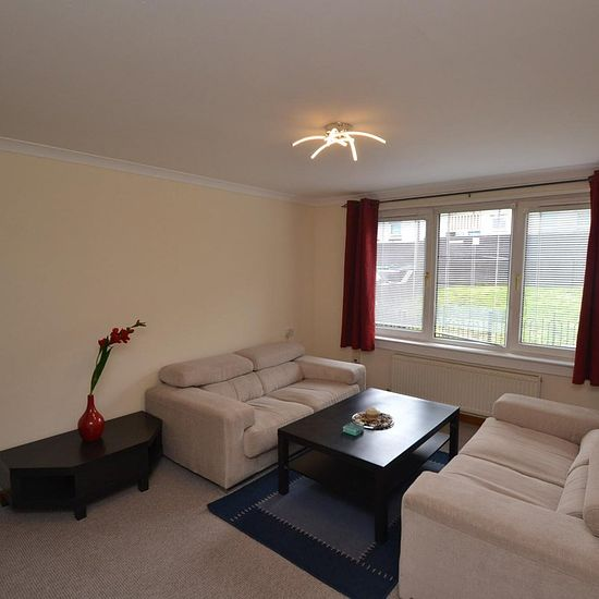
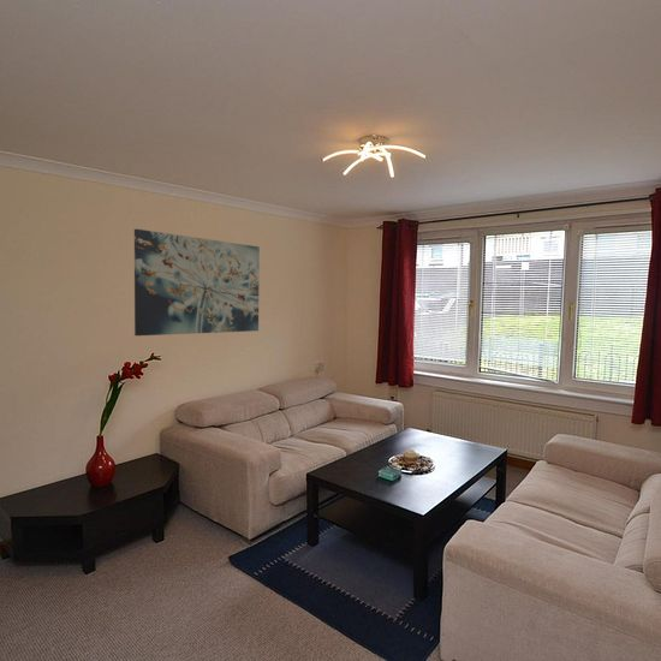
+ wall art [133,228,261,337]
